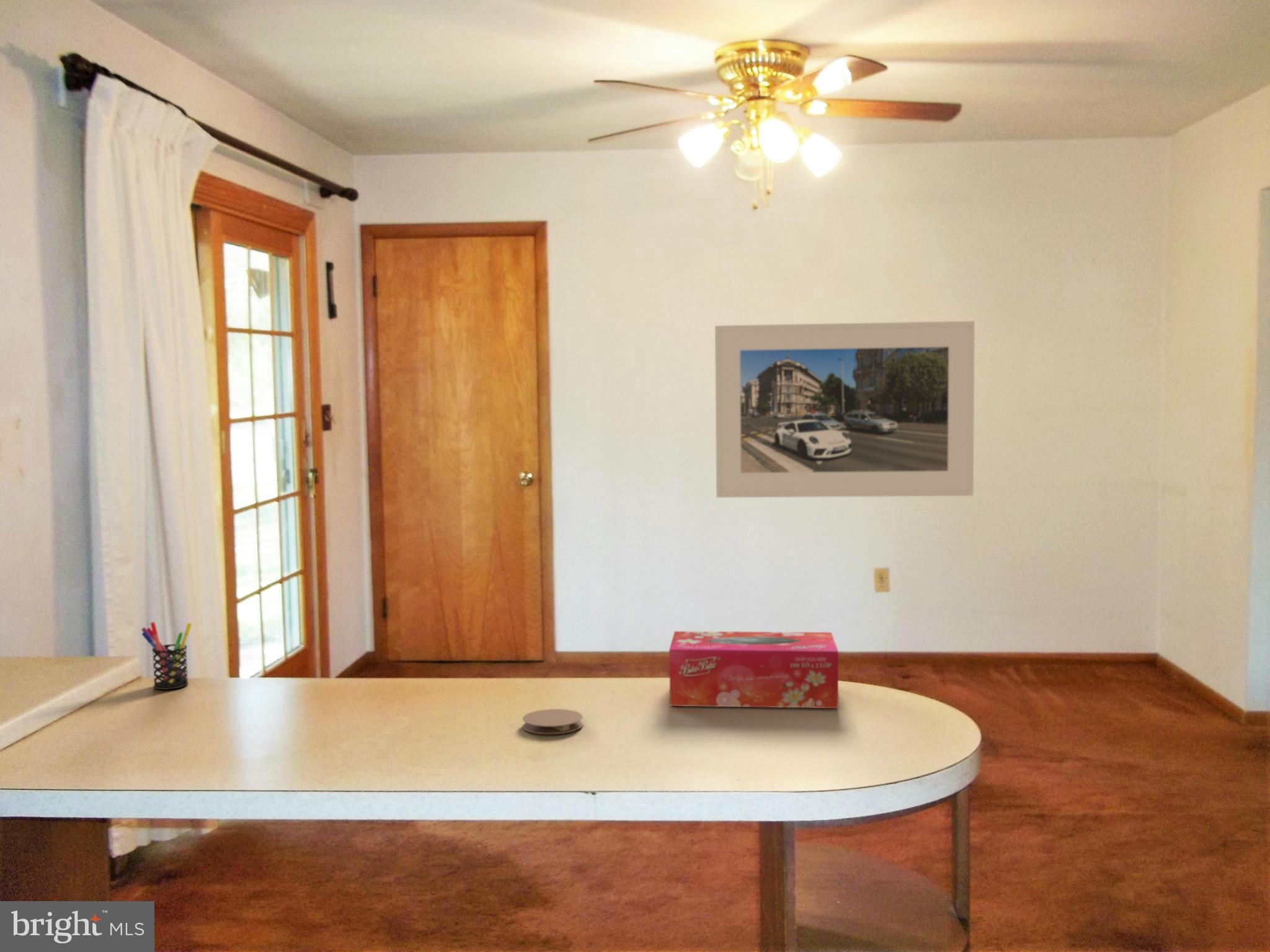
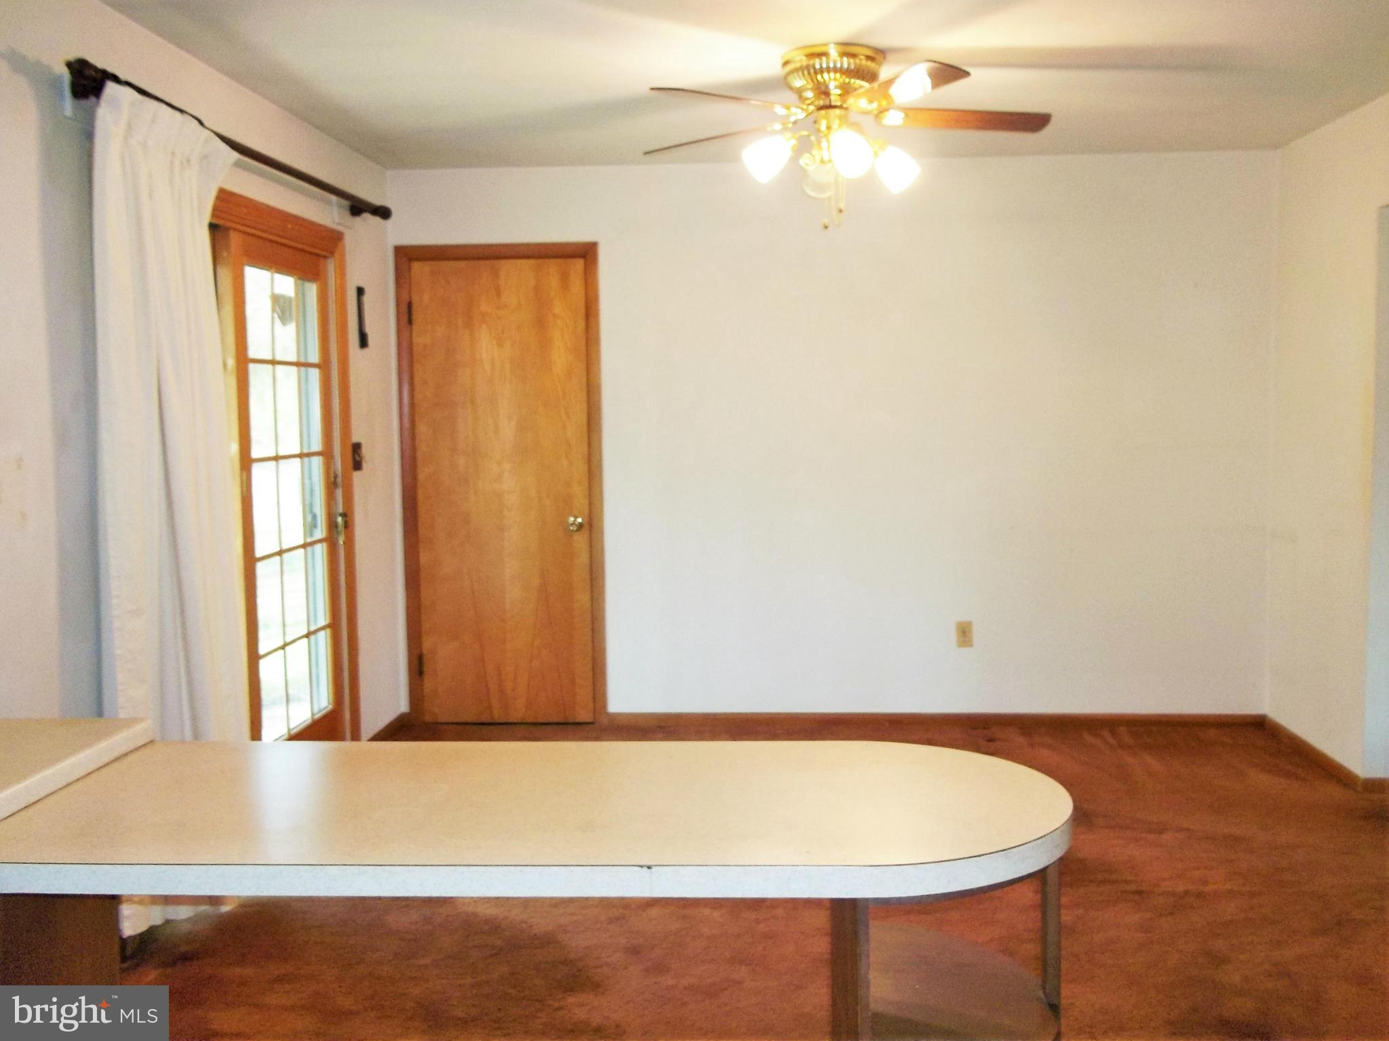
- tissue box [668,631,839,709]
- coaster [522,708,584,735]
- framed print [714,321,975,498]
- pen holder [141,621,193,690]
